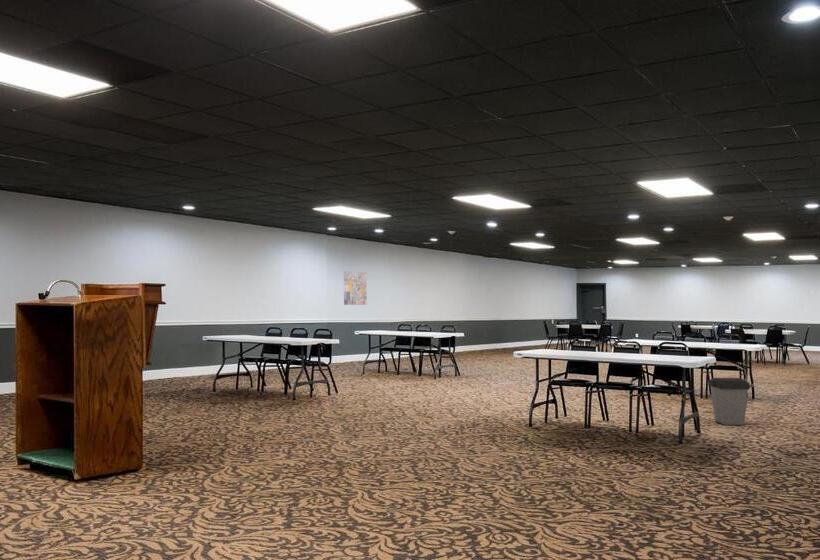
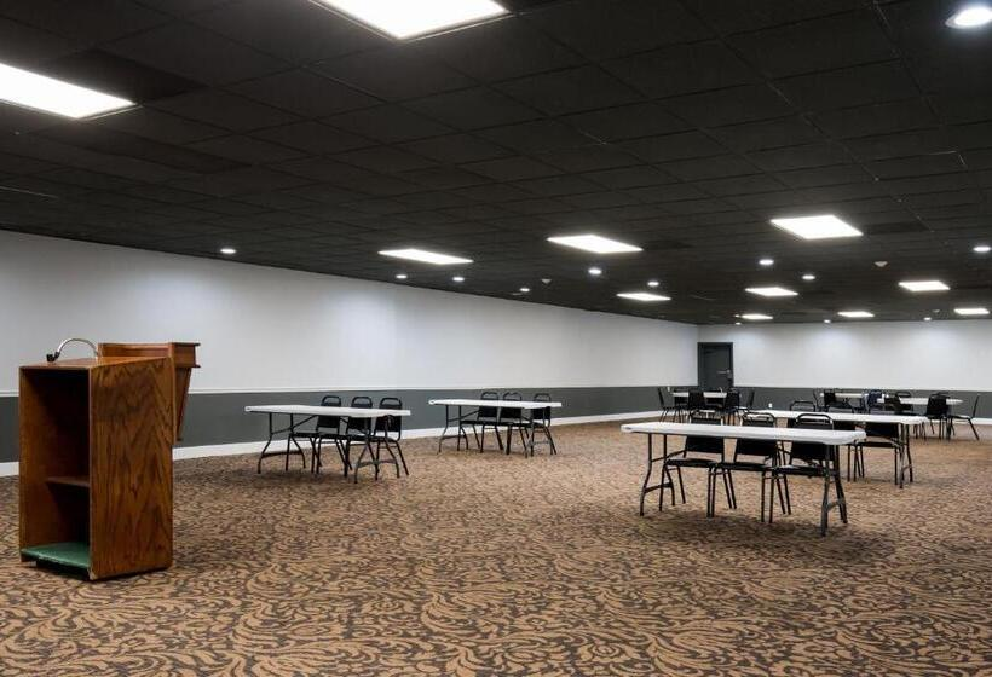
- trash can [707,377,751,426]
- wall art [343,270,368,306]
